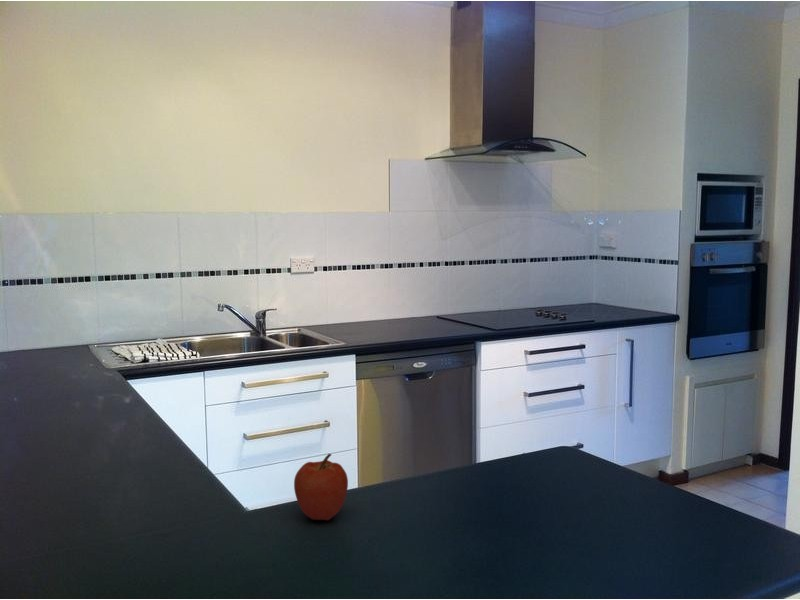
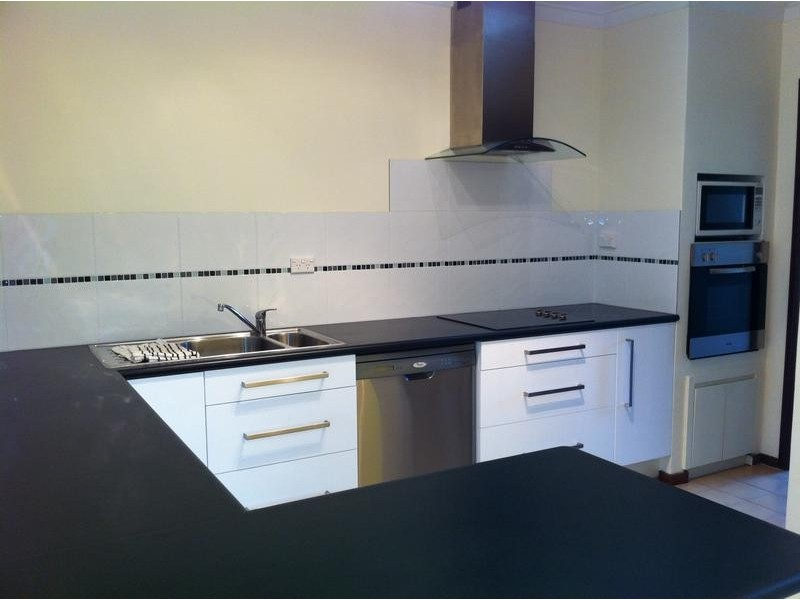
- apple [293,453,349,521]
